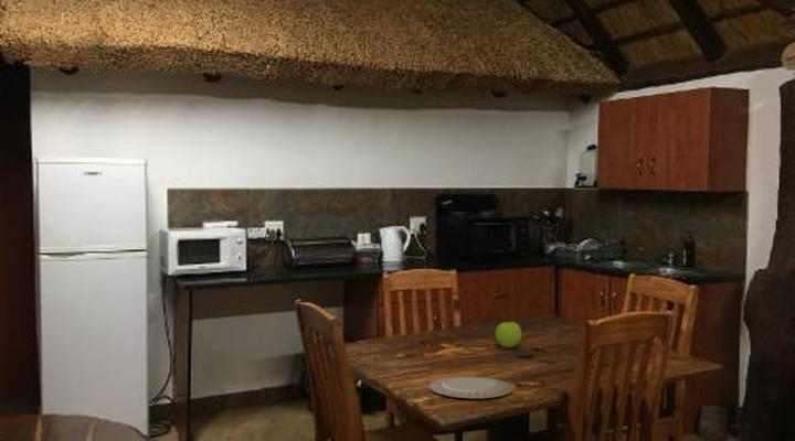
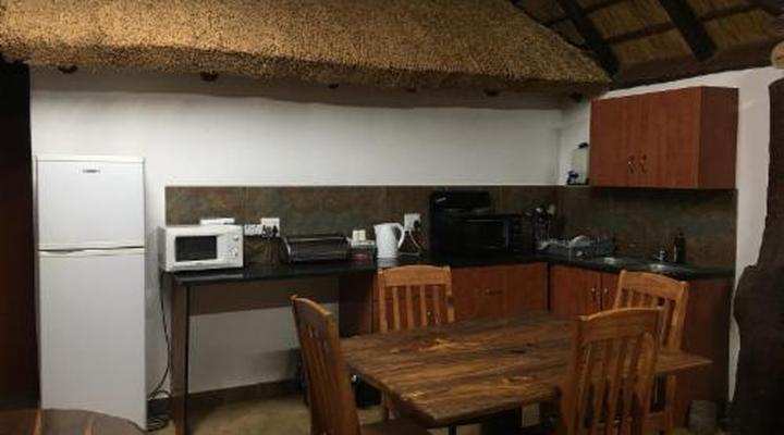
- chinaware [428,376,515,399]
- apple [495,320,523,348]
